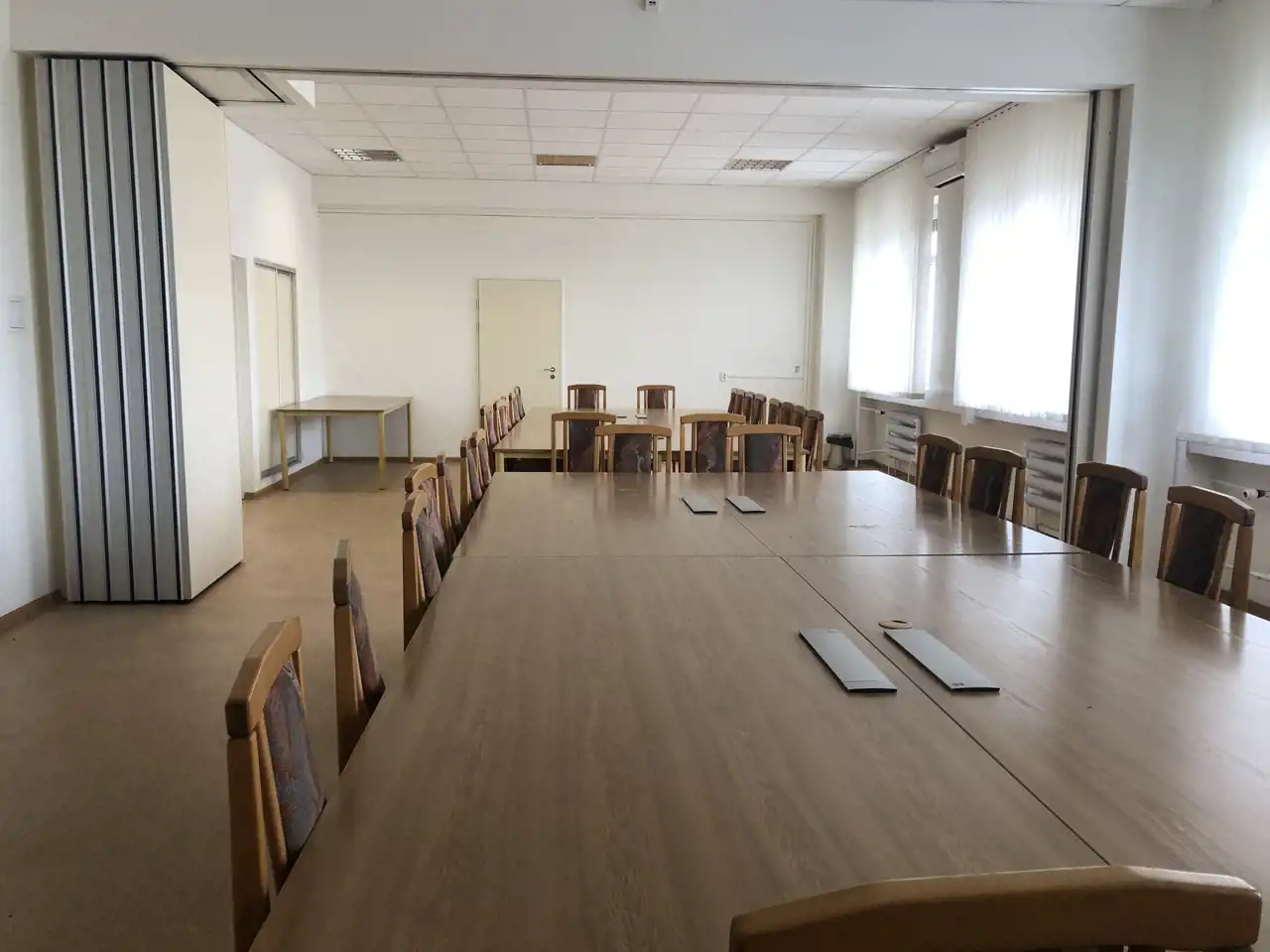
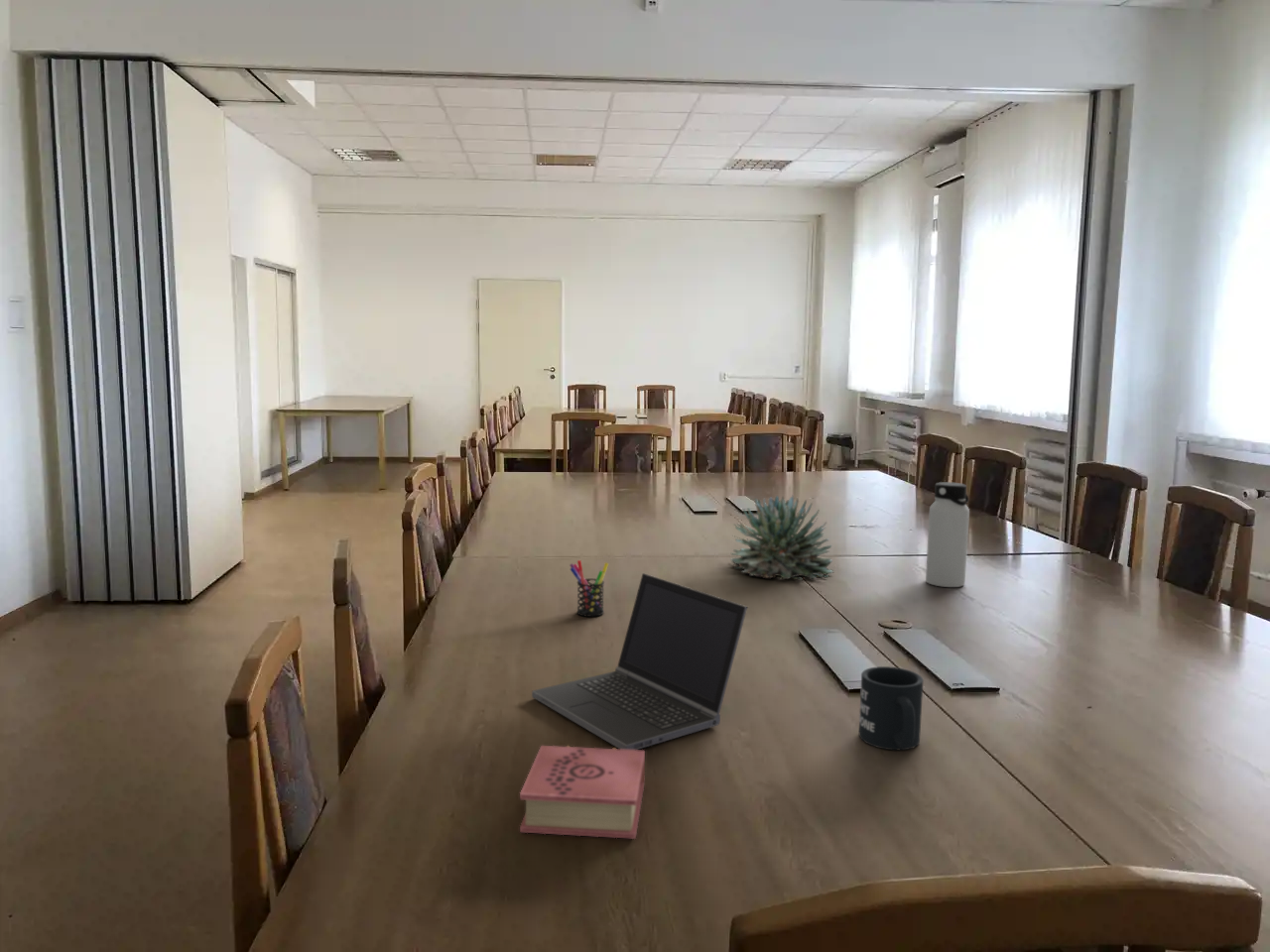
+ pen holder [569,559,609,618]
+ succulent plant [729,495,835,581]
+ book [519,745,646,840]
+ water bottle [925,481,970,588]
+ mug [858,665,925,751]
+ laptop computer [531,572,748,751]
